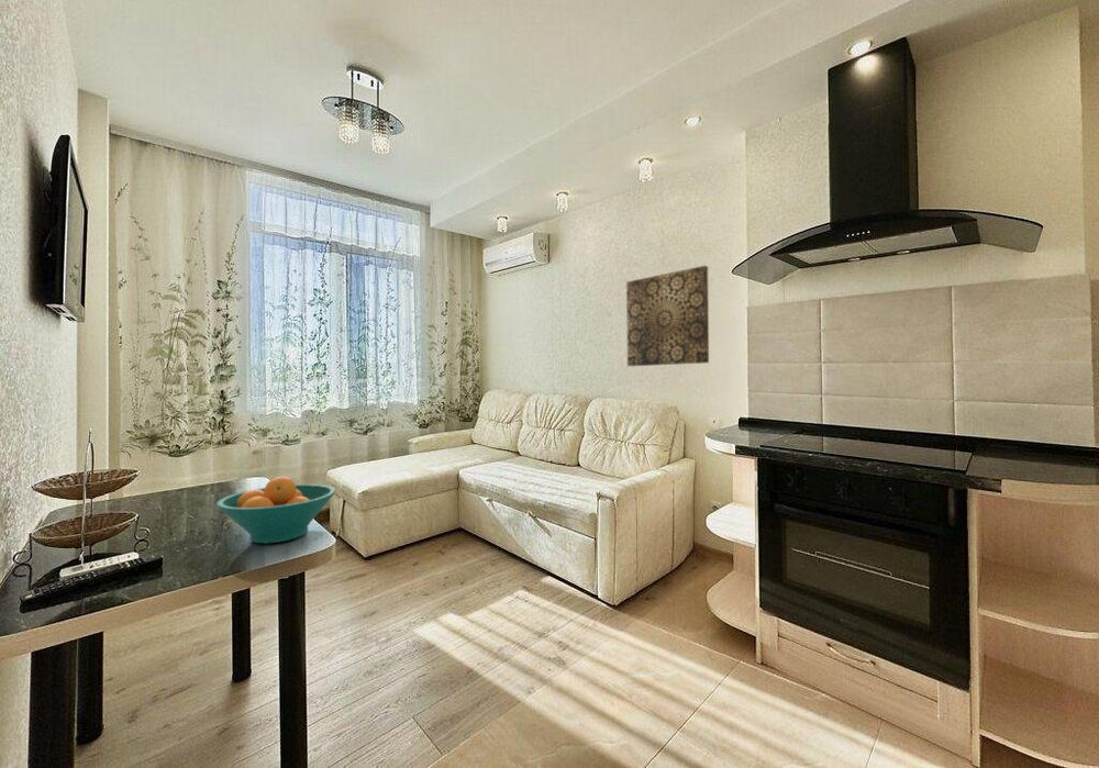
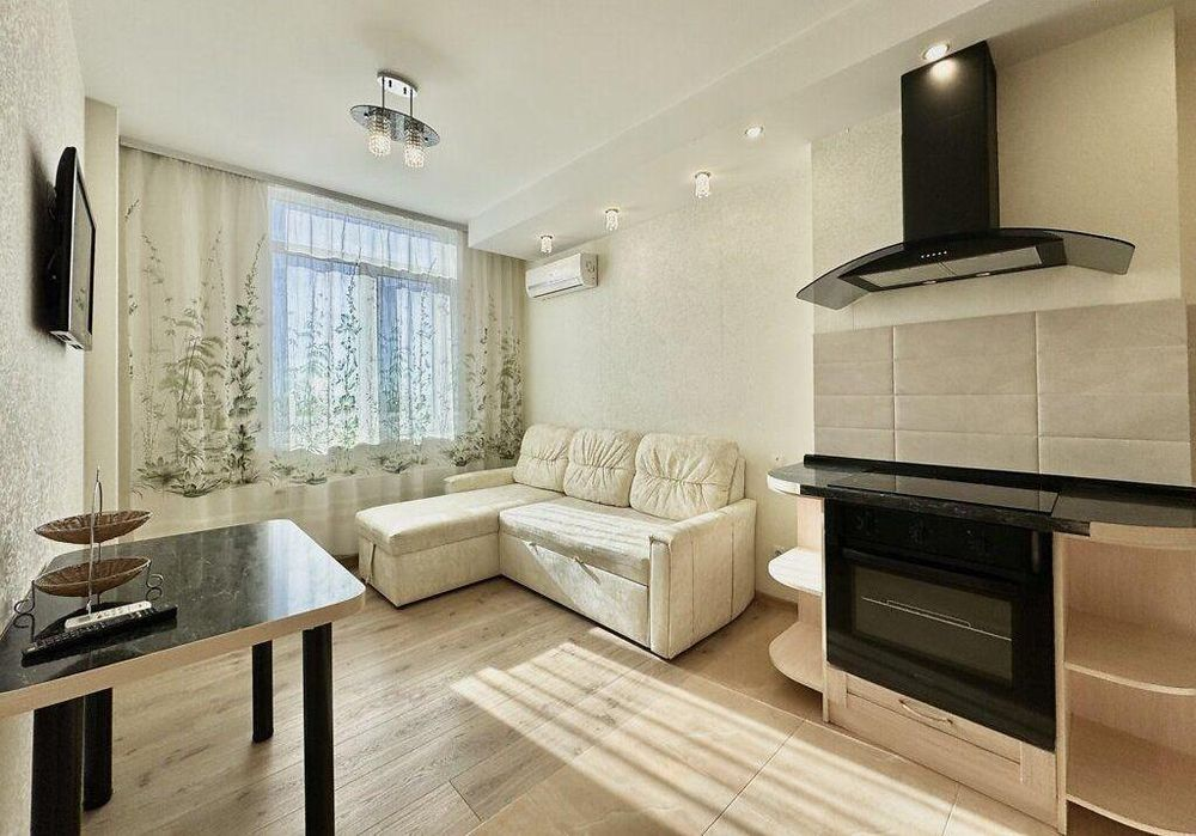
- fruit bowl [215,476,337,545]
- wall art [625,265,710,367]
